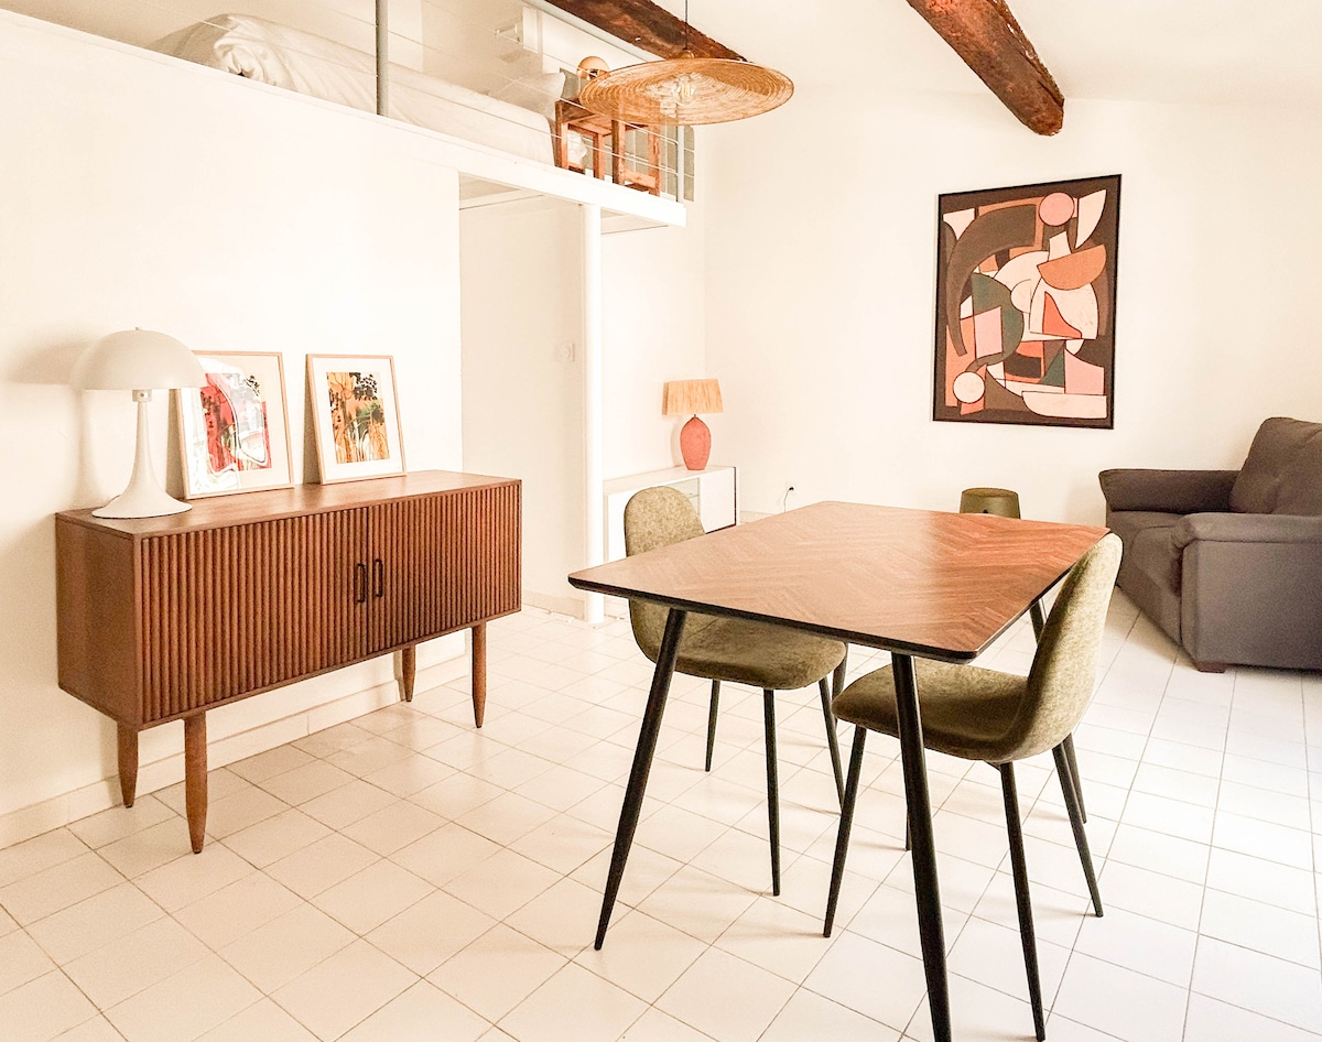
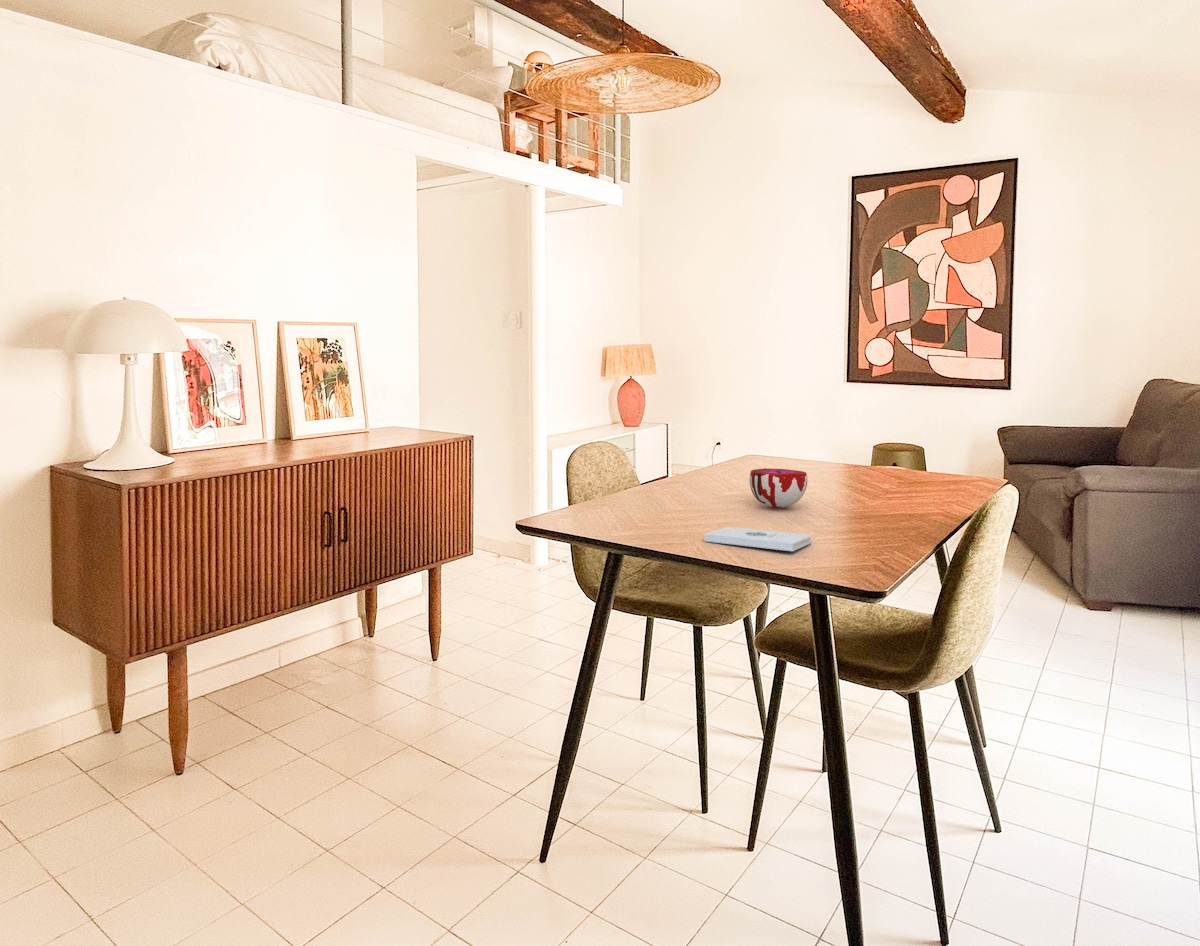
+ notepad [703,526,813,552]
+ decorative bowl [749,468,808,509]
